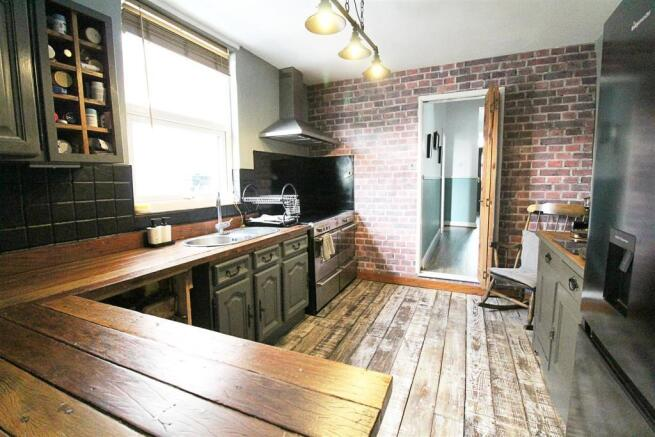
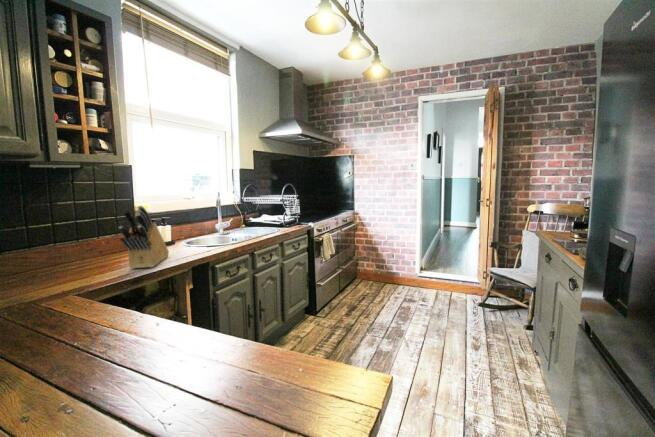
+ knife block [118,205,170,270]
